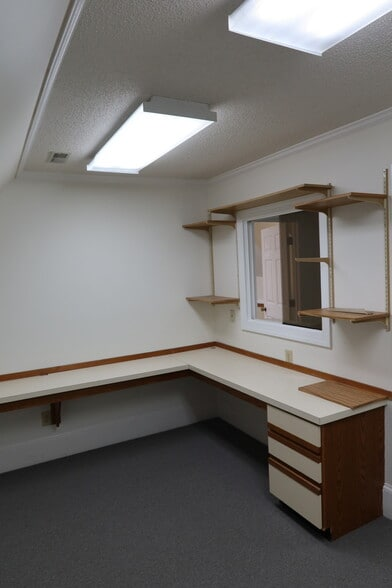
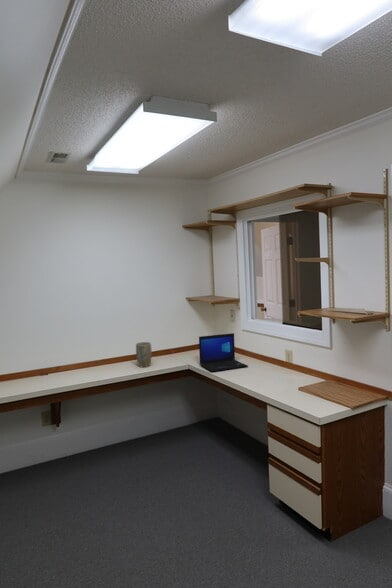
+ laptop [198,332,249,372]
+ plant pot [135,341,153,368]
